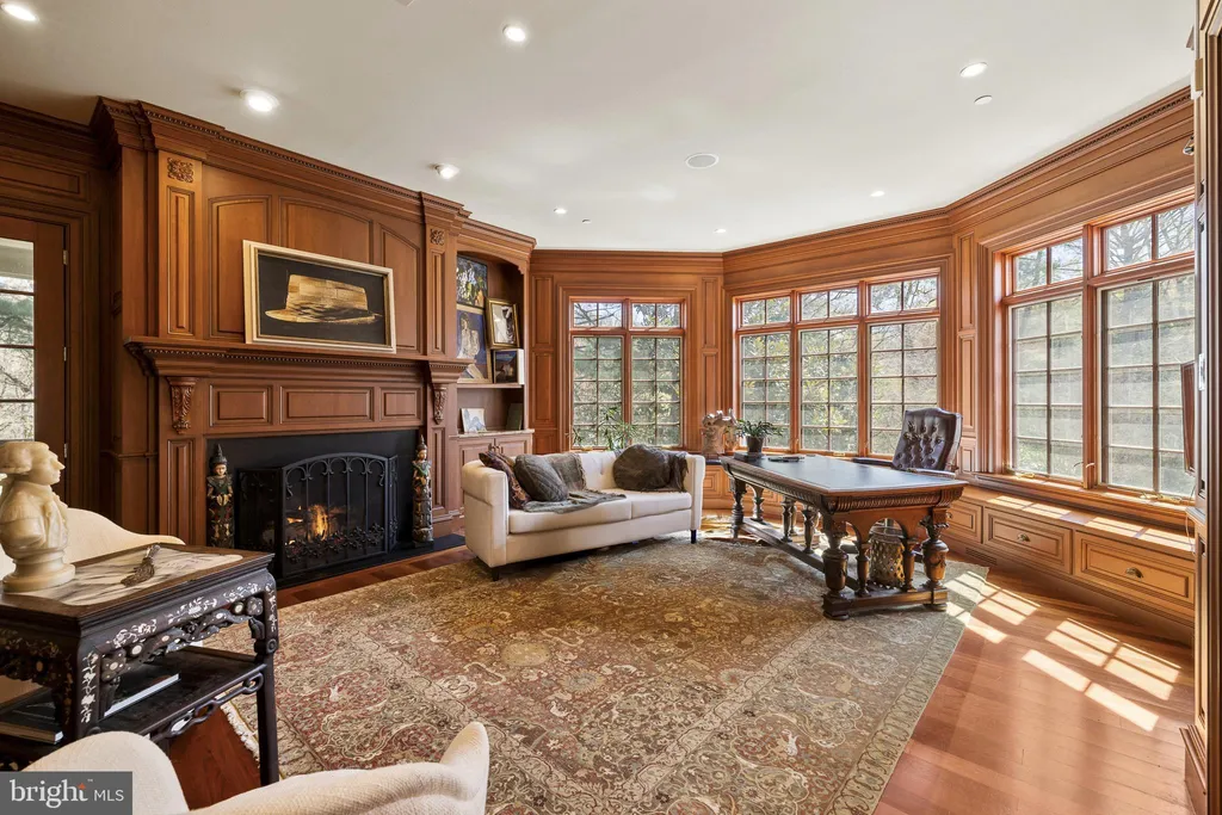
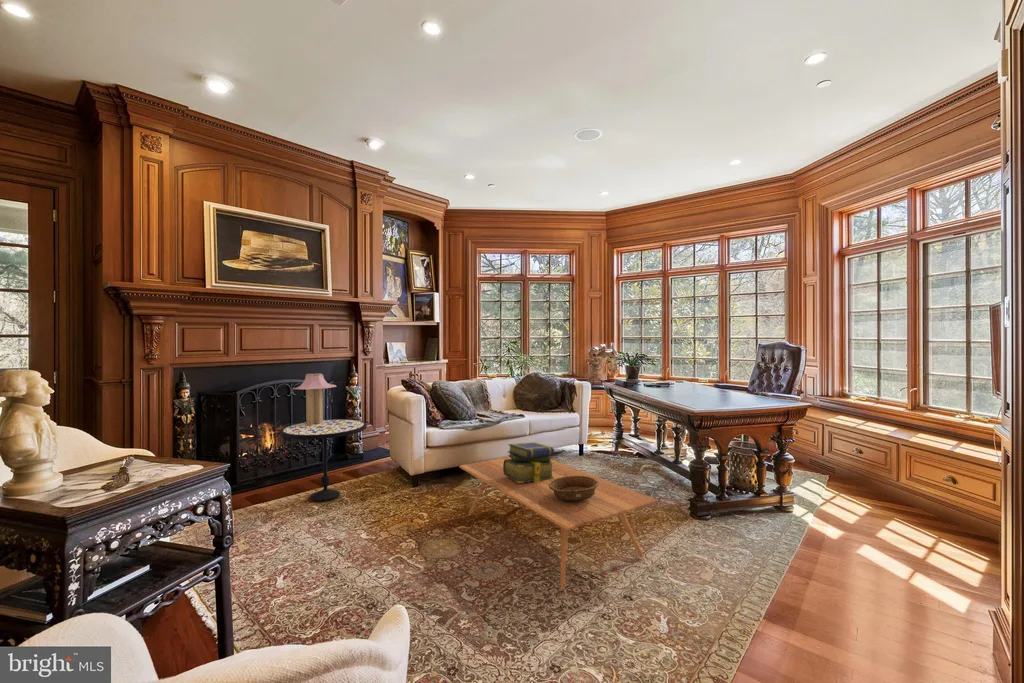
+ stack of books [503,441,555,483]
+ decorative bowl [549,476,599,503]
+ table lamp [292,372,337,425]
+ side table [279,418,368,503]
+ coffee table [458,456,659,590]
